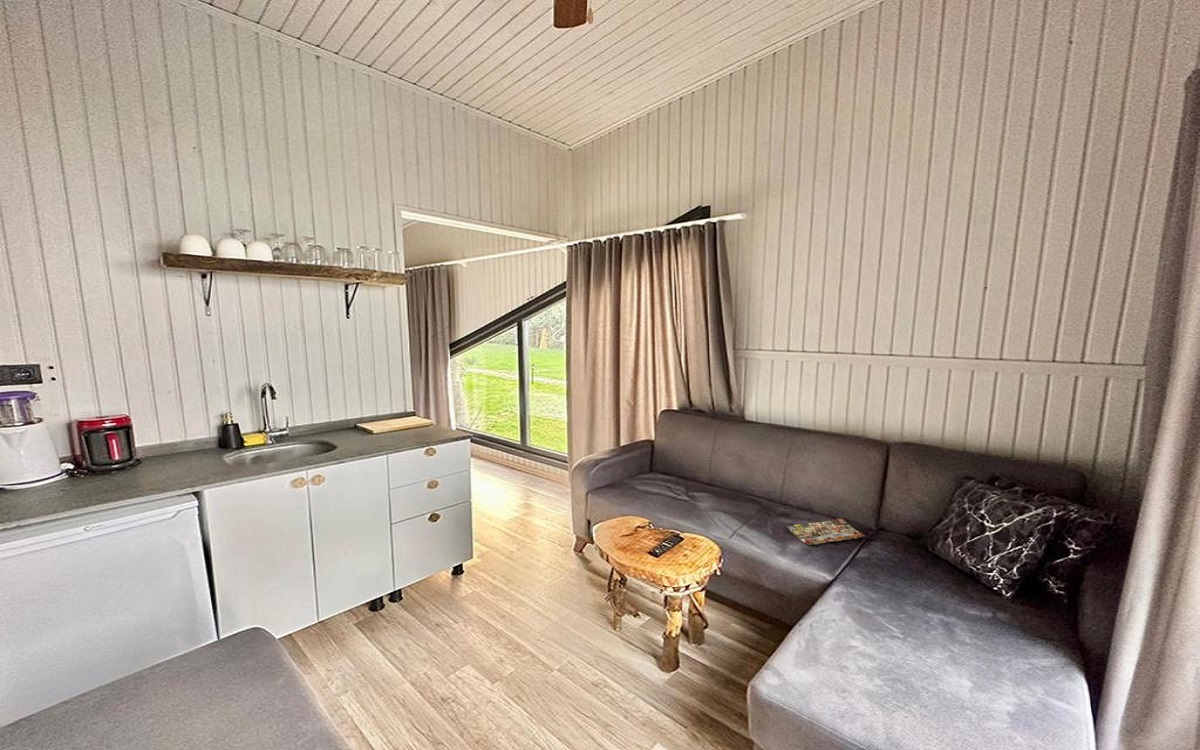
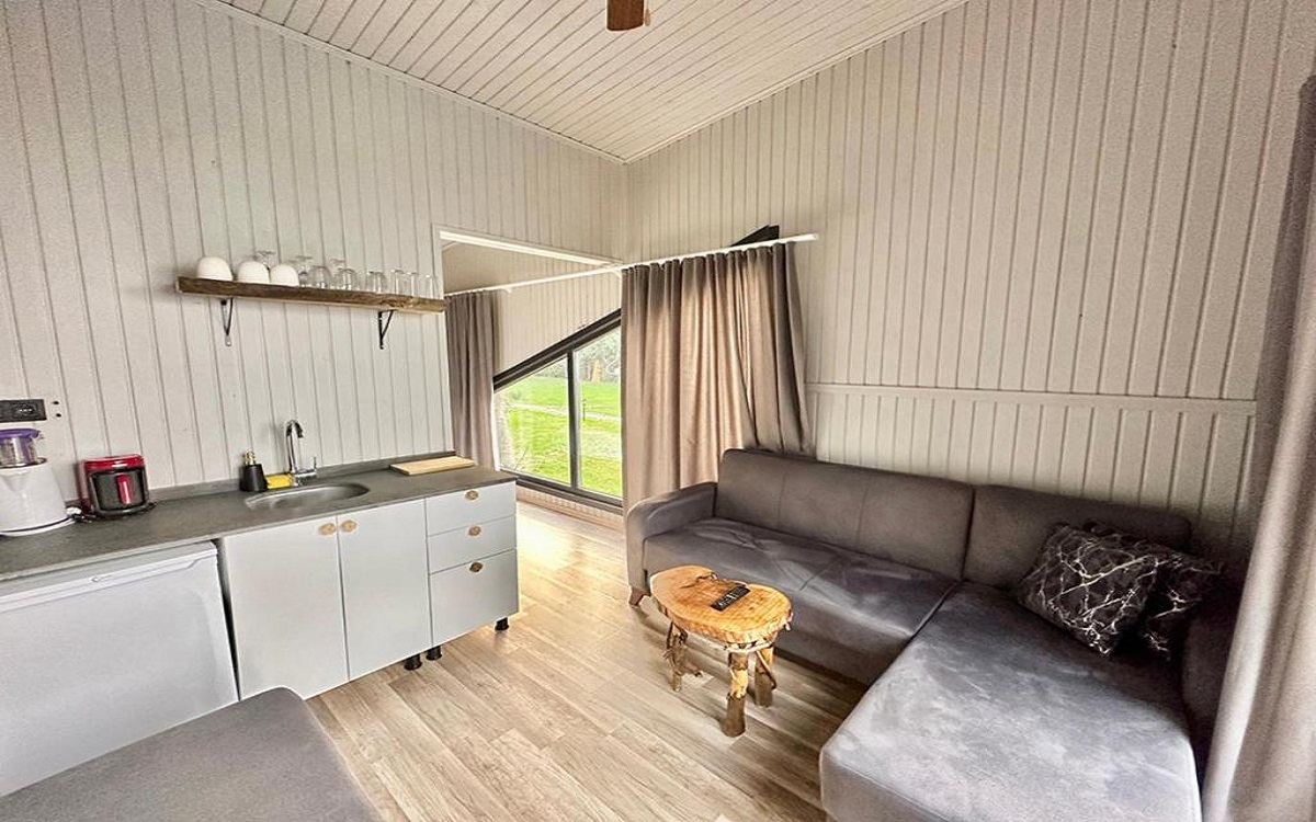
- magazine [786,517,867,546]
